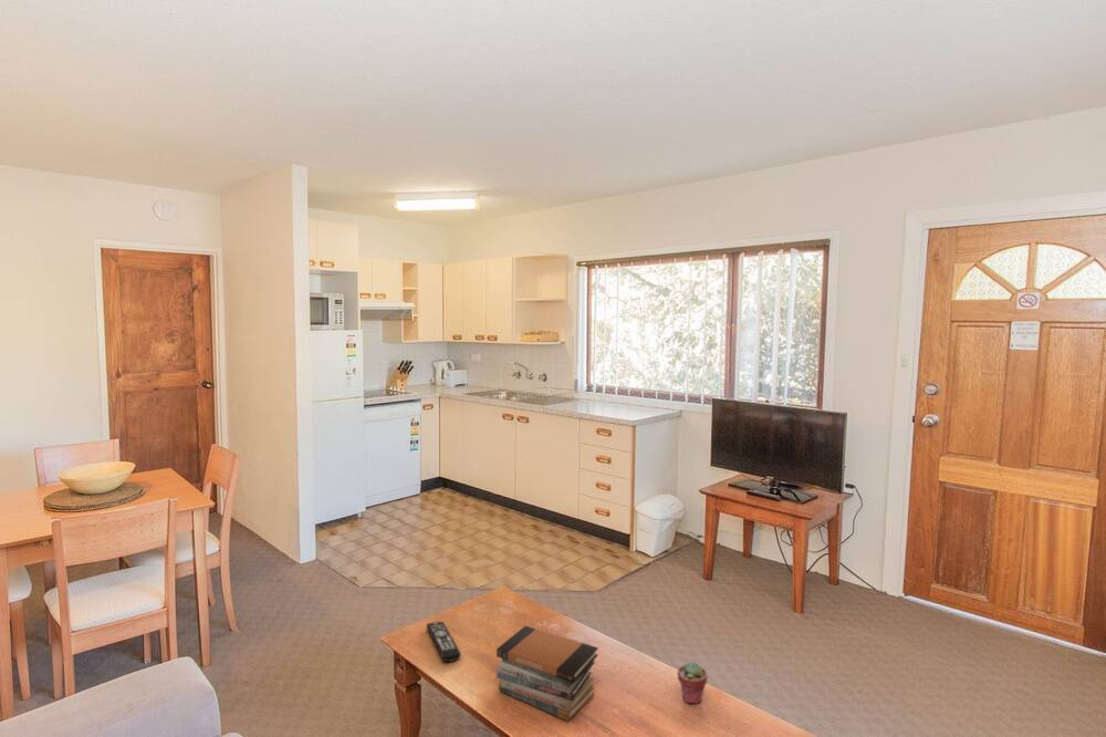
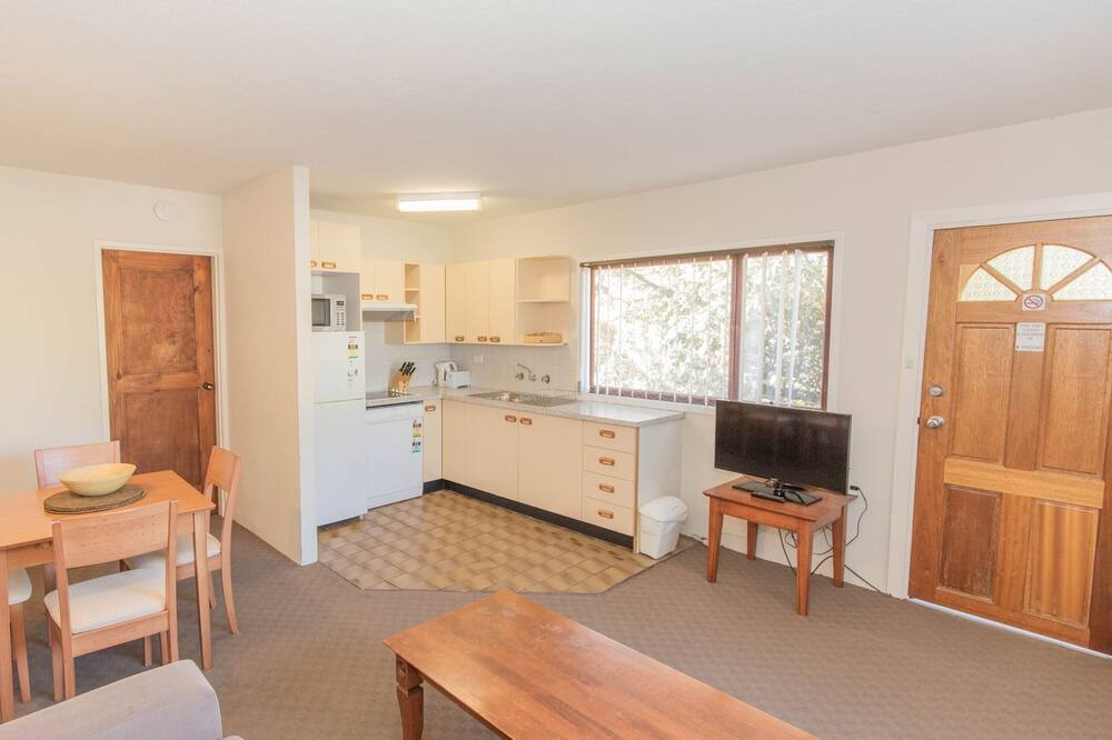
- potted succulent [676,661,708,705]
- book stack [495,624,599,723]
- remote control [426,621,462,663]
